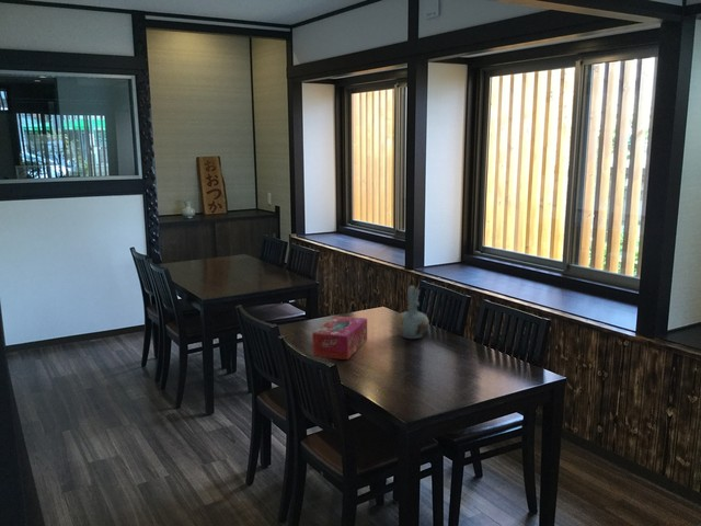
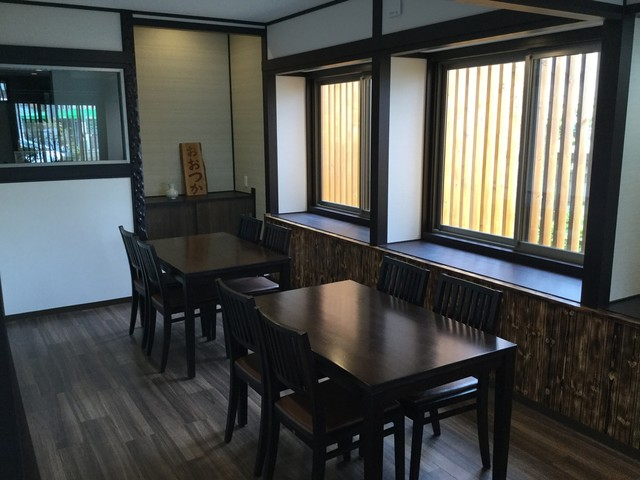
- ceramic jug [395,285,430,340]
- tissue box [311,315,368,361]
